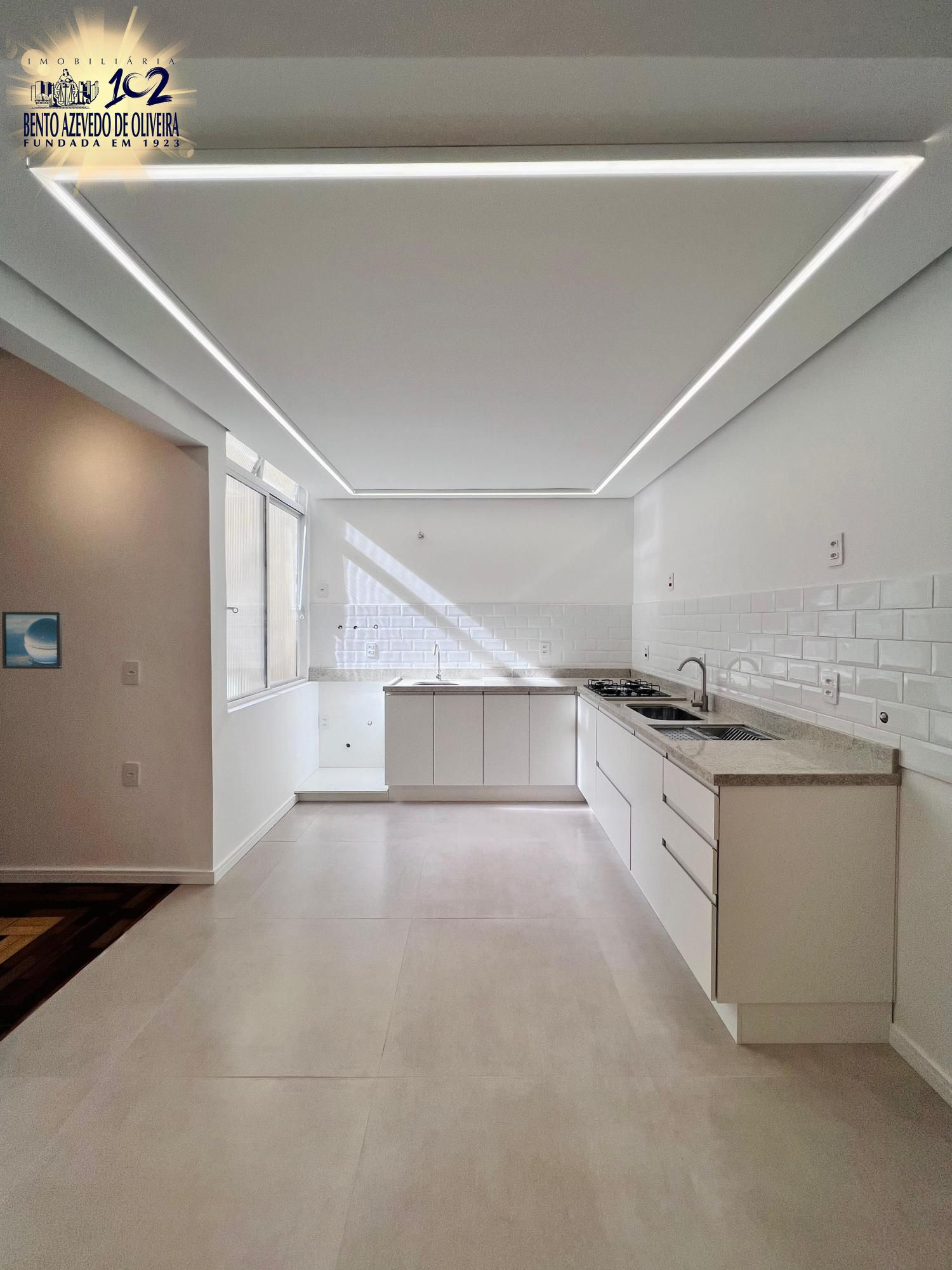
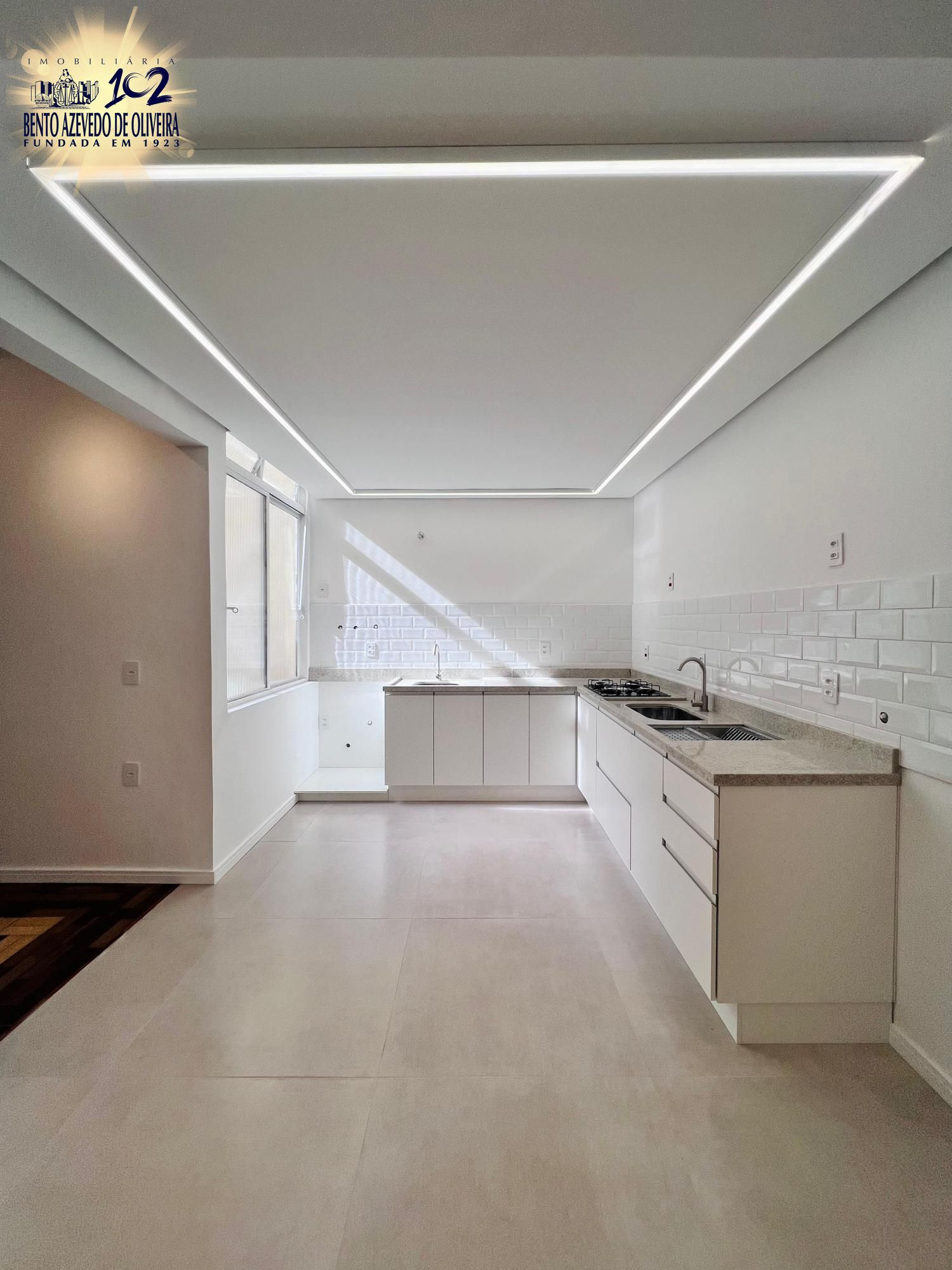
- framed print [1,611,63,669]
